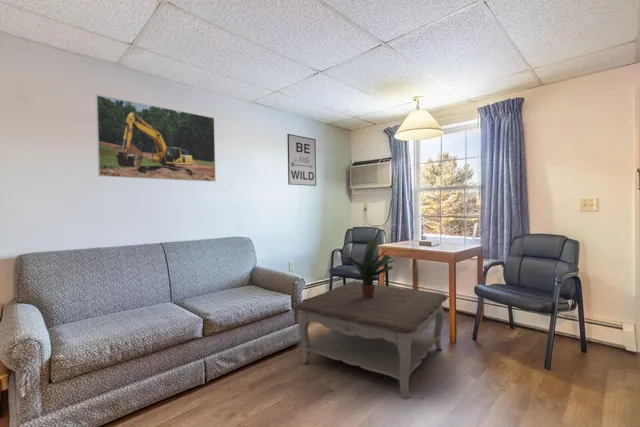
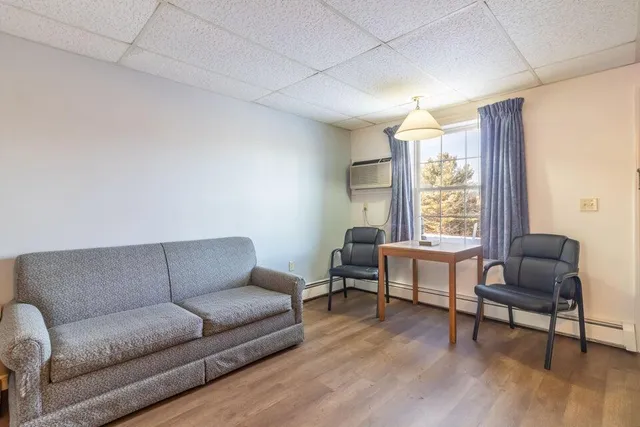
- coffee table [294,280,448,400]
- wall art [286,133,317,187]
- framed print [95,93,217,183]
- potted plant [342,238,396,298]
